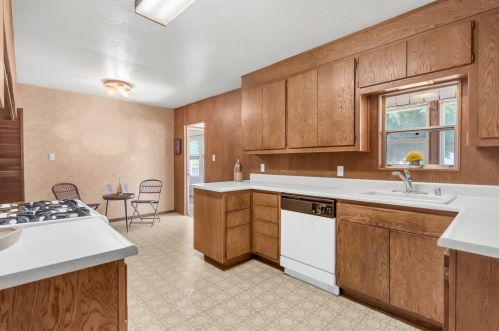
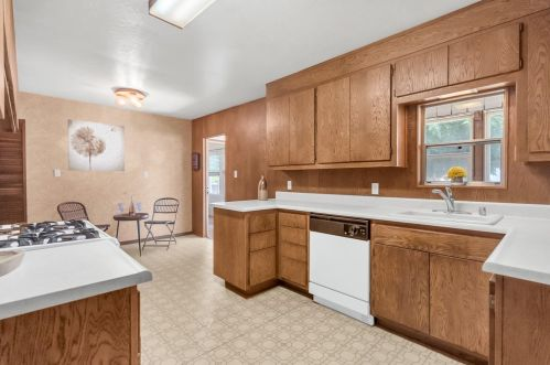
+ wall art [67,118,126,172]
